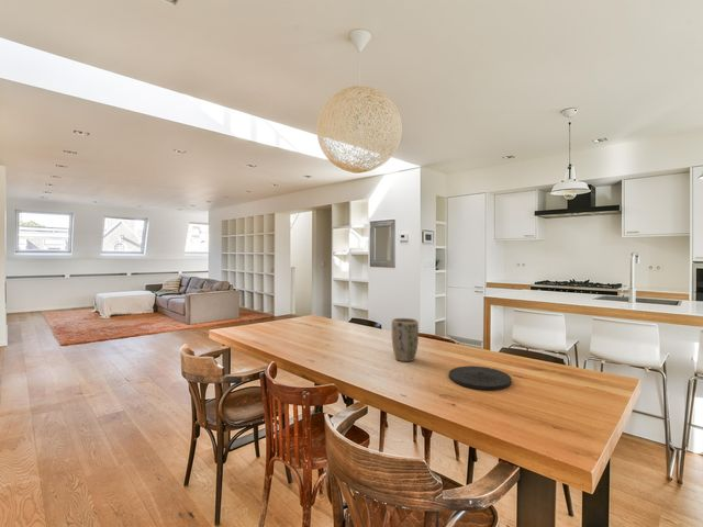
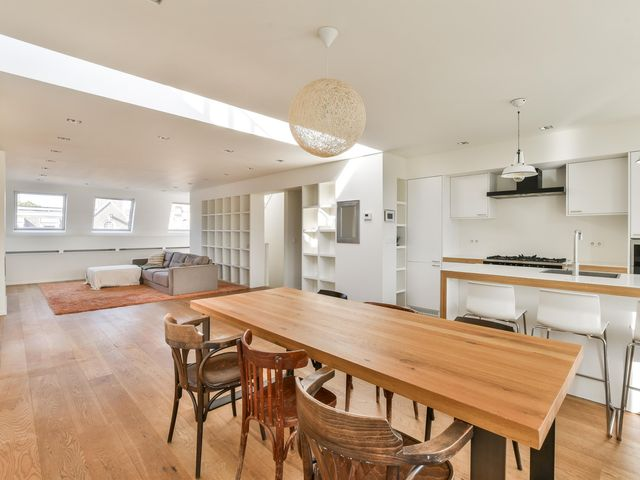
- plate [448,365,513,391]
- plant pot [391,317,420,362]
